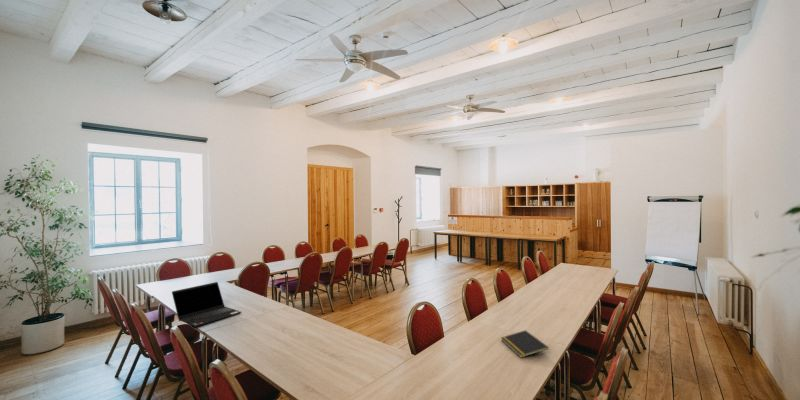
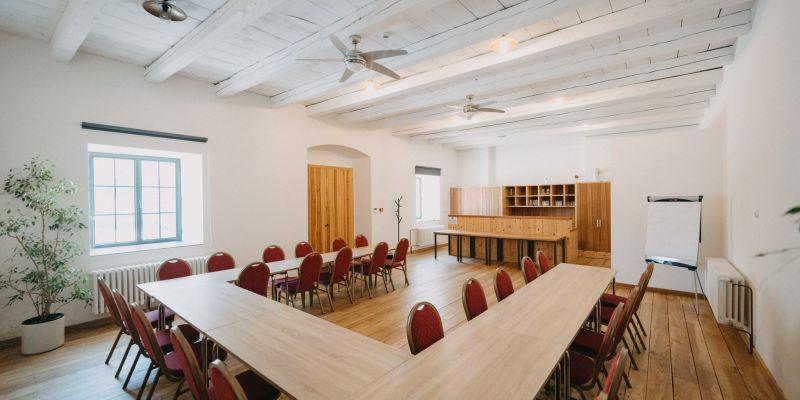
- laptop computer [171,281,242,328]
- notepad [500,329,550,359]
